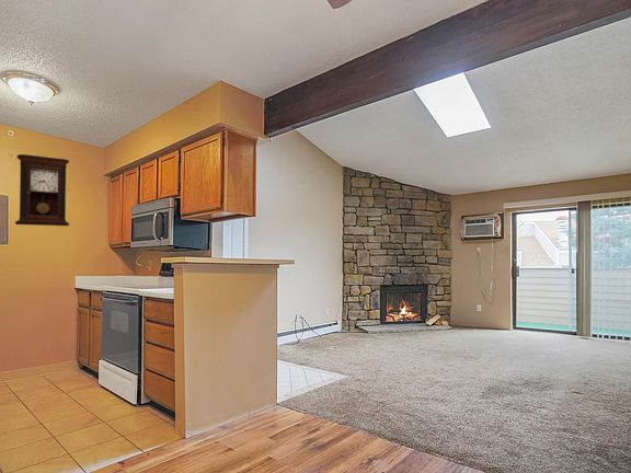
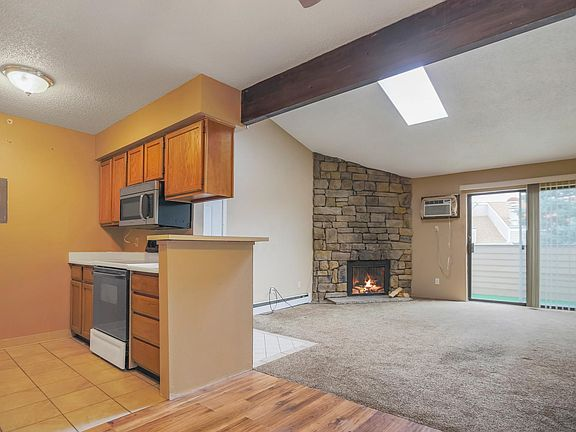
- pendulum clock [14,153,70,227]
